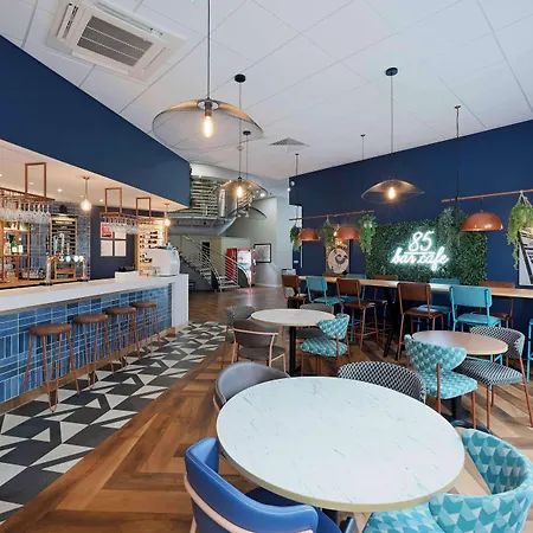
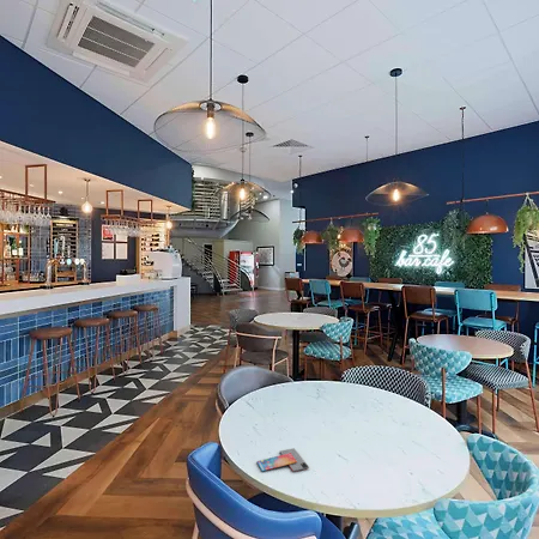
+ smartphone [256,447,310,472]
